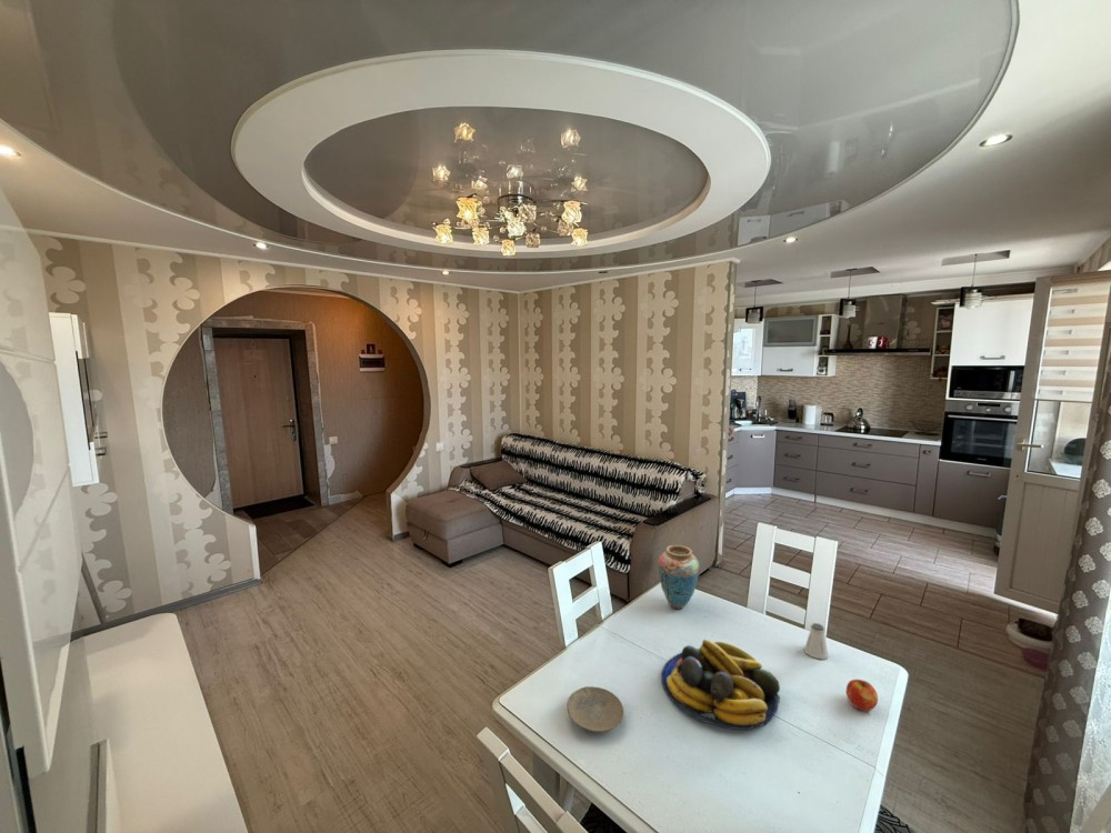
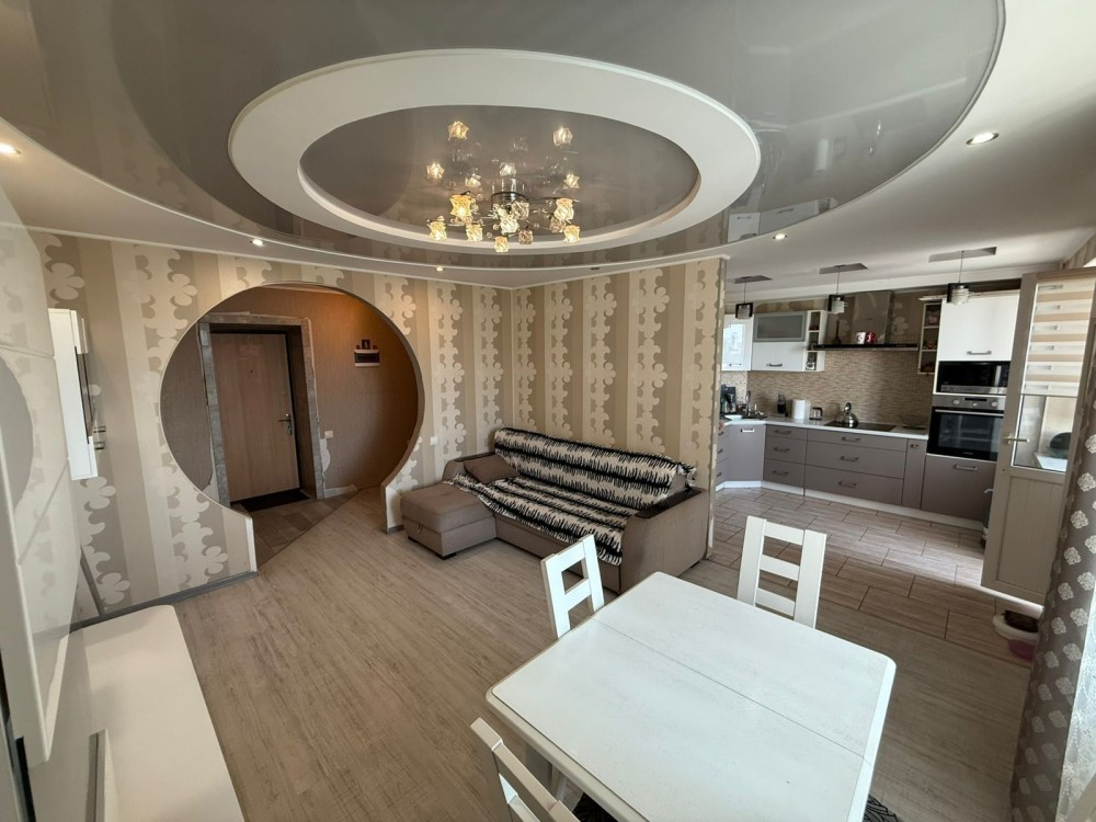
- fruit bowl [660,639,781,731]
- saltshaker [803,622,829,661]
- vase [657,544,700,611]
- apple [845,679,879,712]
- plate [565,685,624,733]
